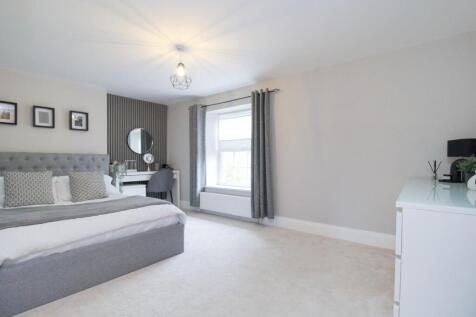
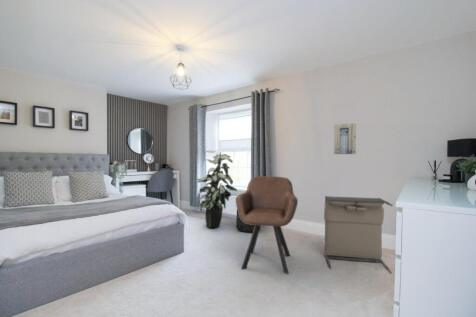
+ armchair [235,175,299,275]
+ wall art [333,122,357,155]
+ laundry hamper [323,195,394,275]
+ indoor plant [196,149,238,229]
+ basket [235,209,262,233]
